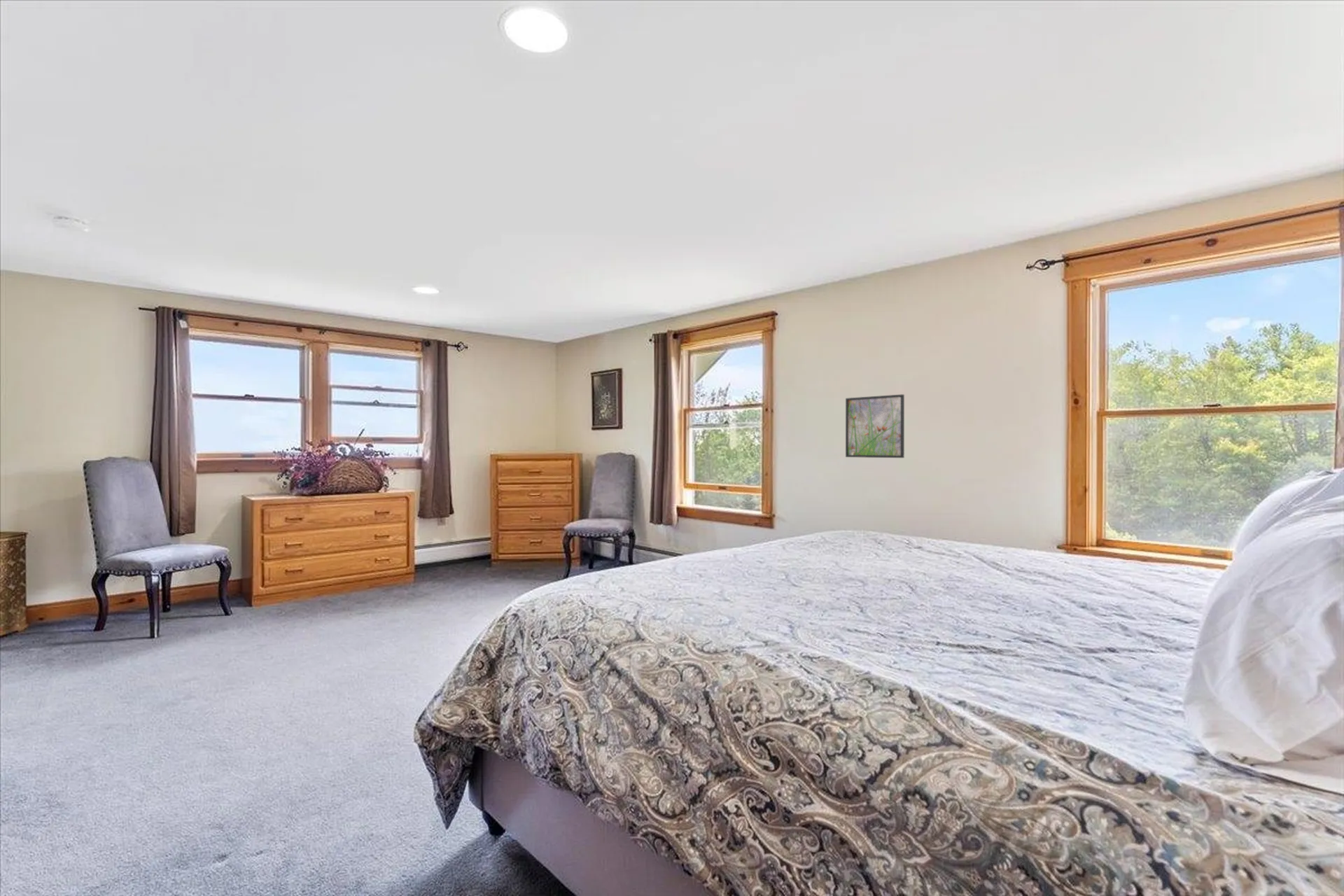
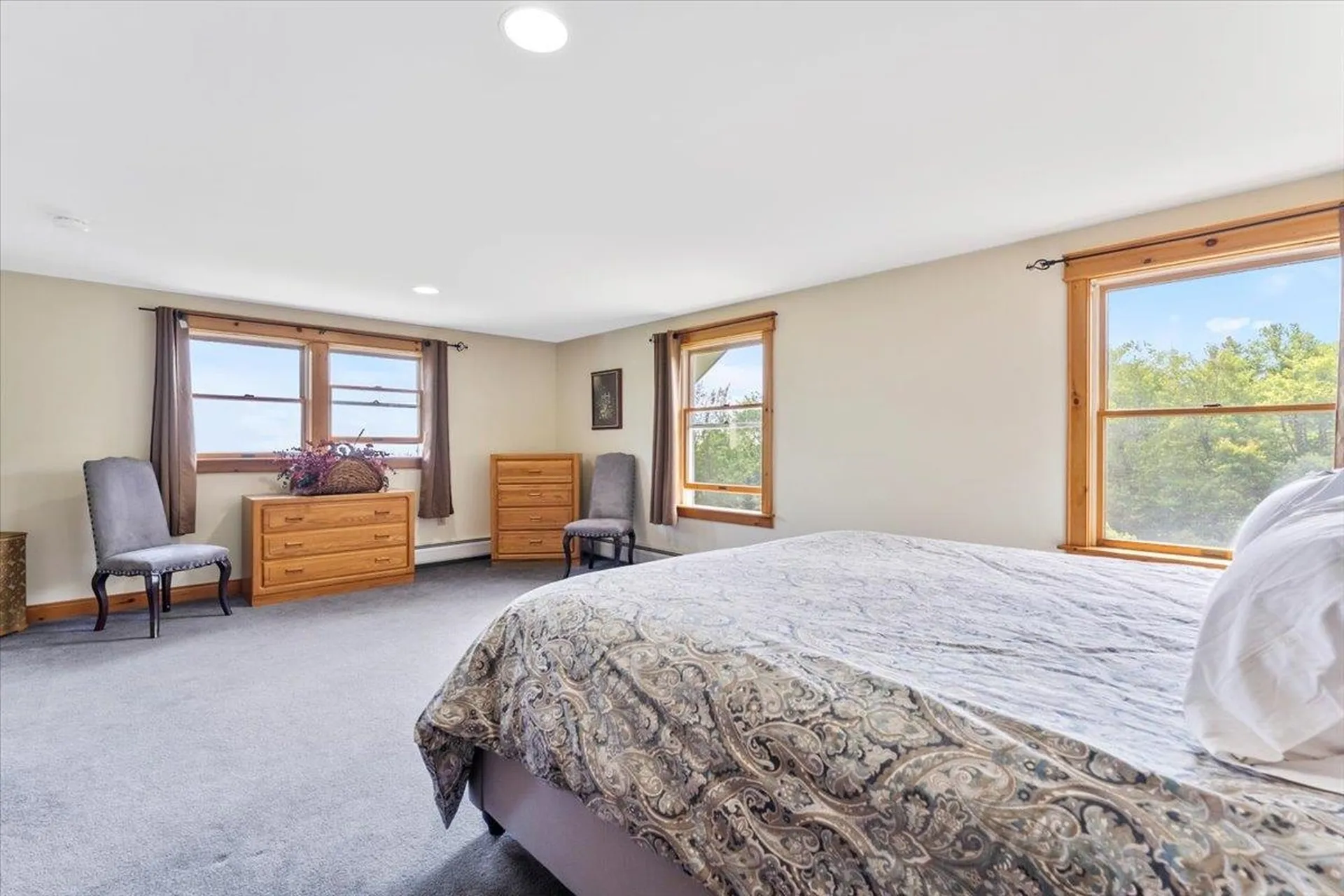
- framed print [845,393,905,458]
